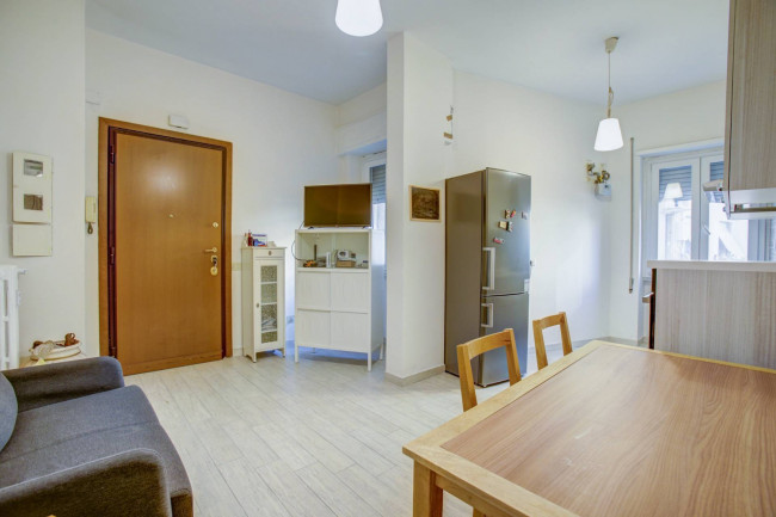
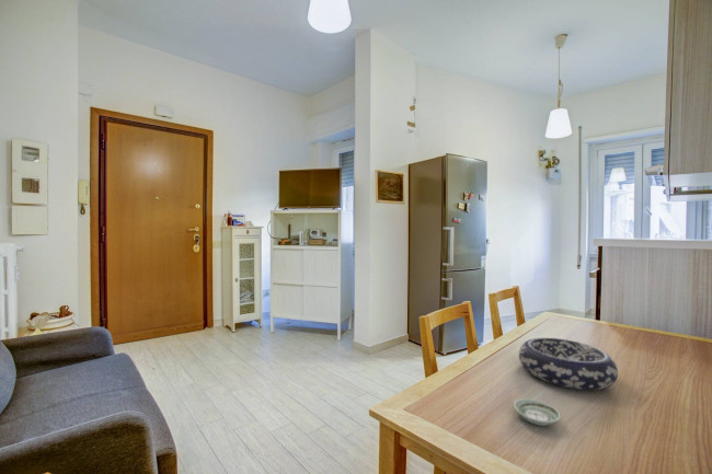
+ saucer [513,397,562,427]
+ decorative bowl [518,337,619,391]
